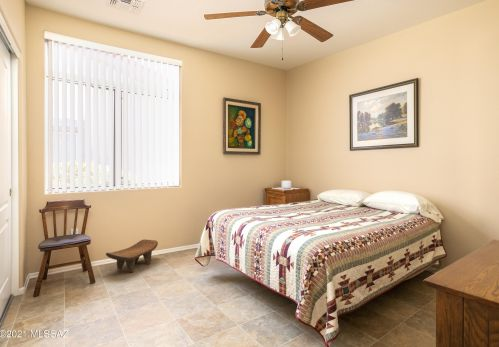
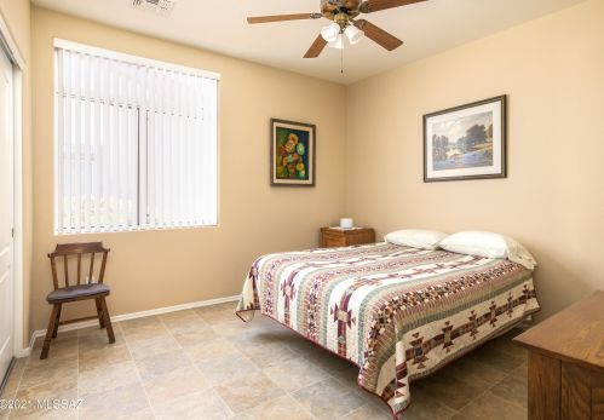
- bench [105,238,159,273]
